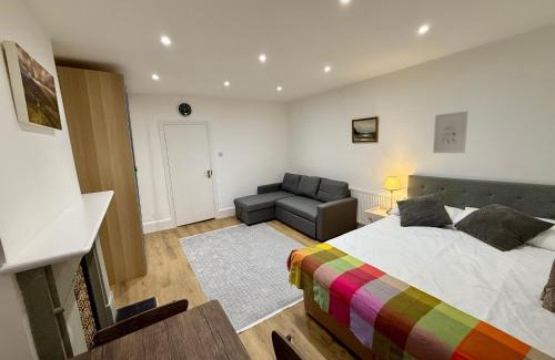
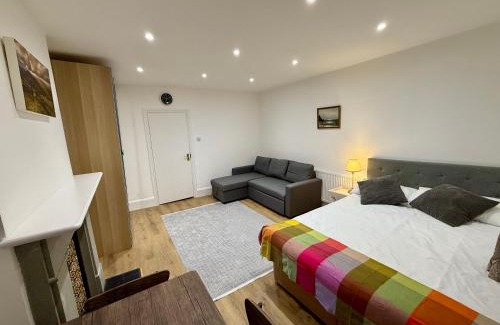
- wall art [432,110,470,154]
